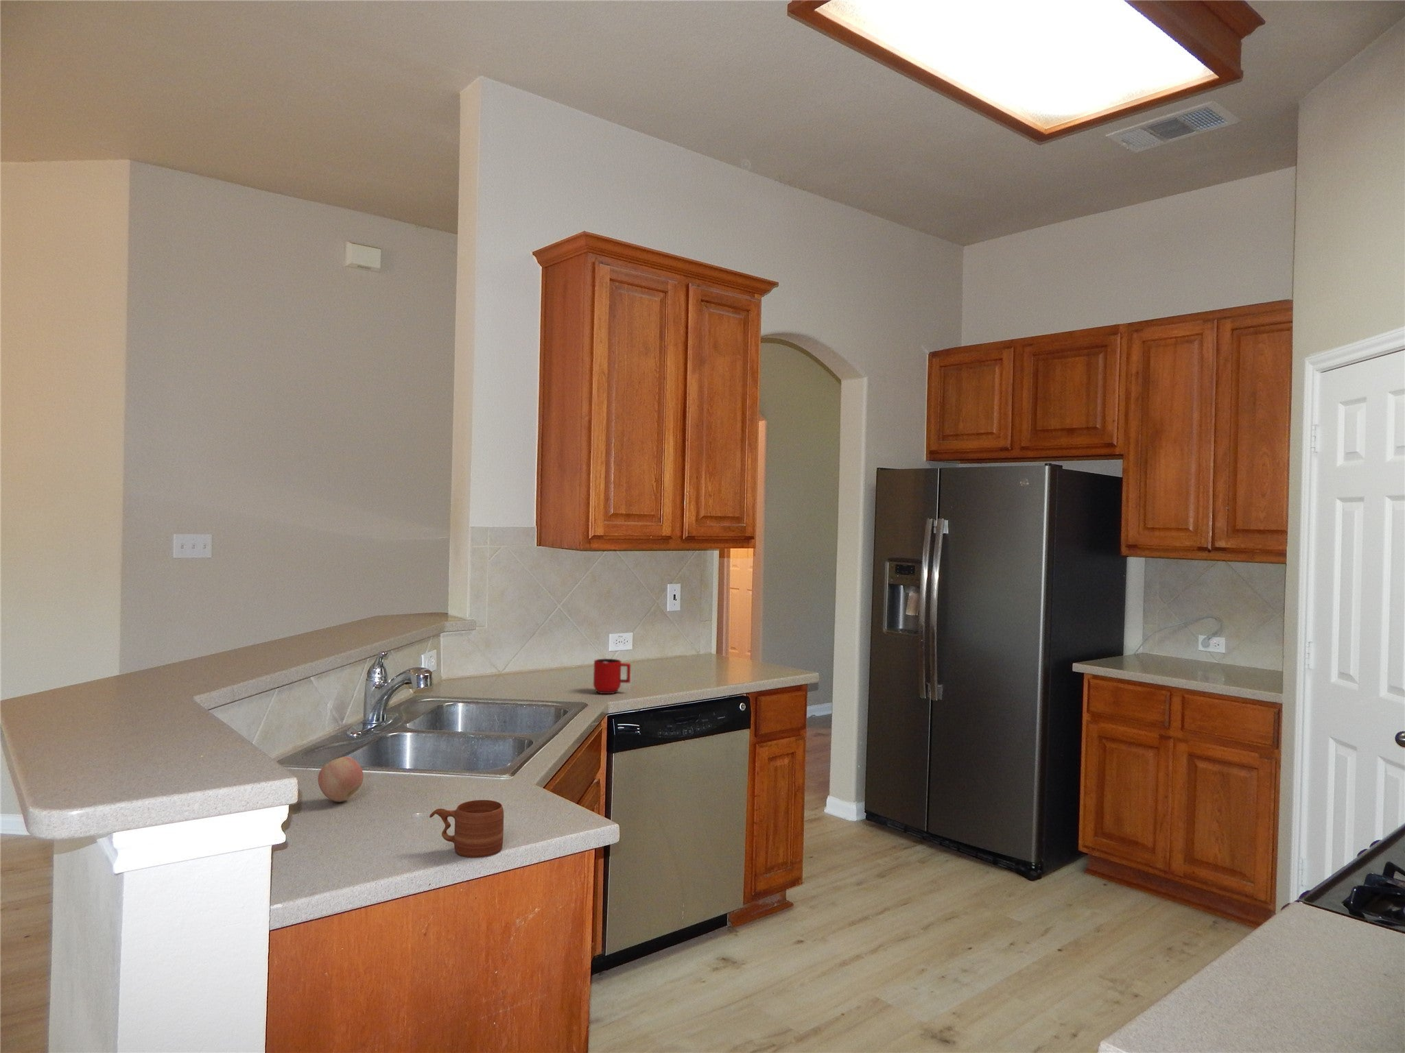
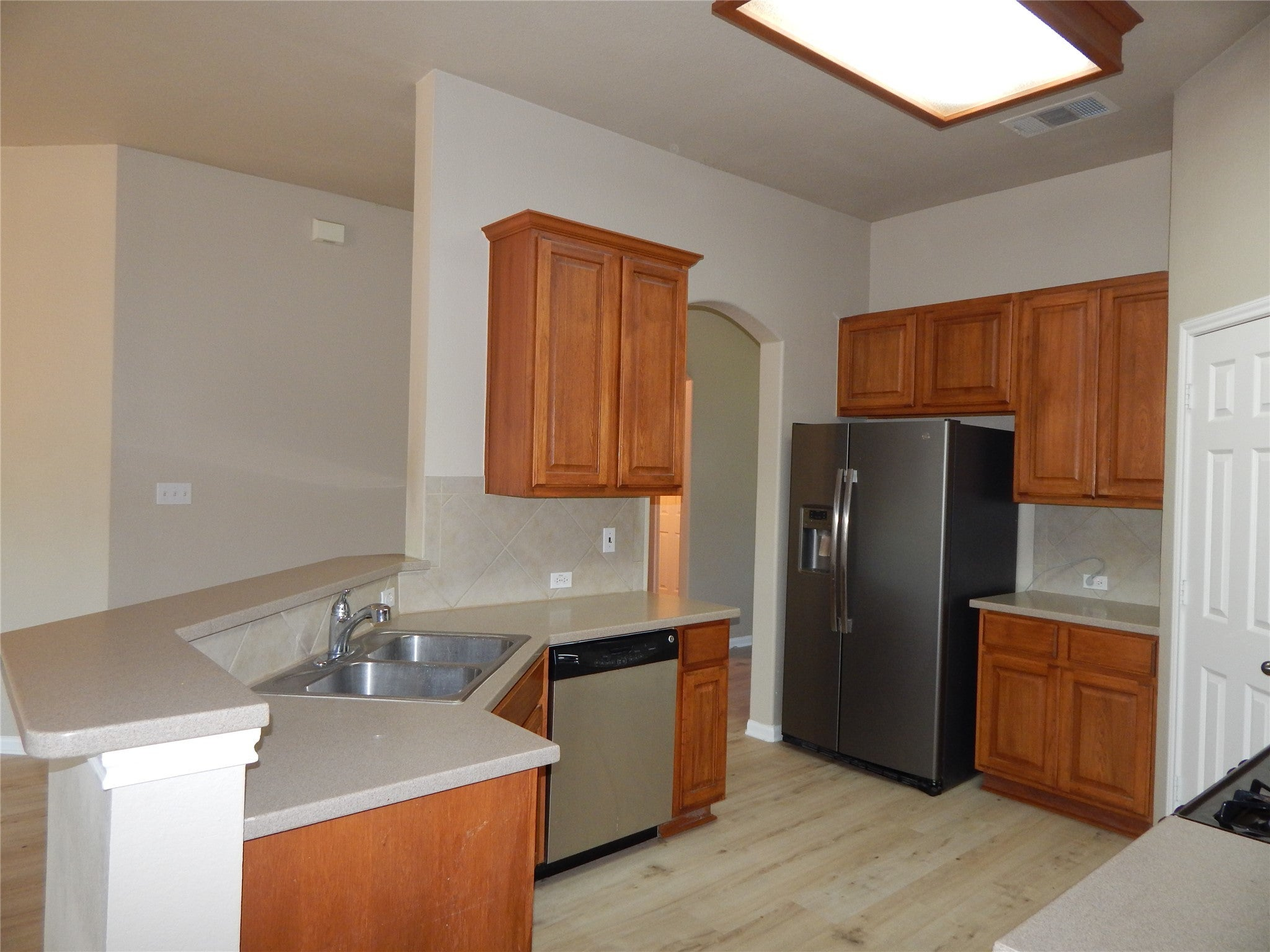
- mug [593,658,632,695]
- apple [318,757,364,803]
- mug [429,800,504,858]
